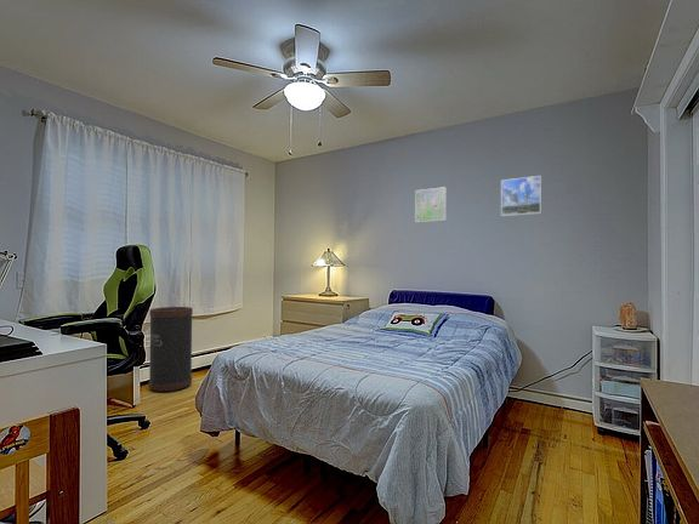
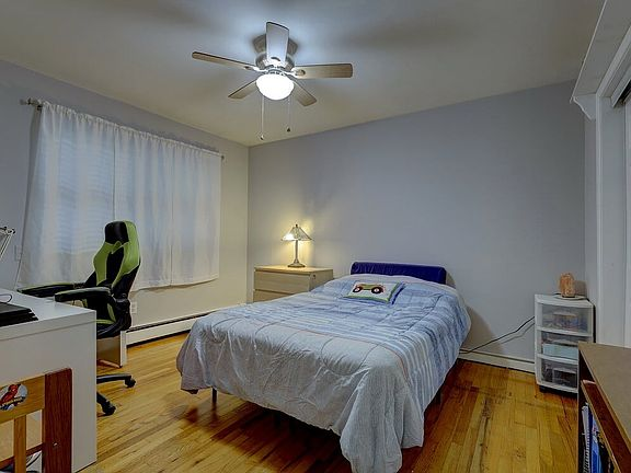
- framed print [500,175,542,217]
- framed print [414,186,448,223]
- trash can [148,306,194,393]
